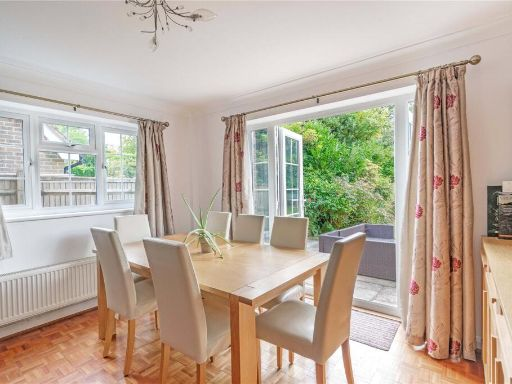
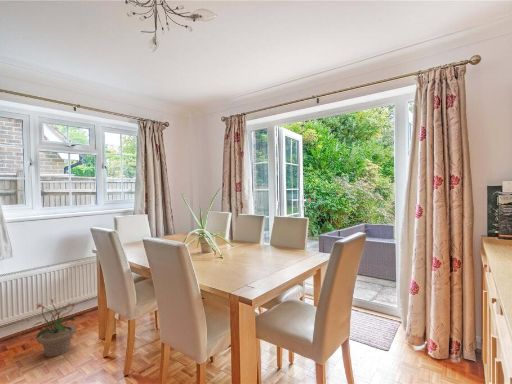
+ potted plant [32,298,78,358]
